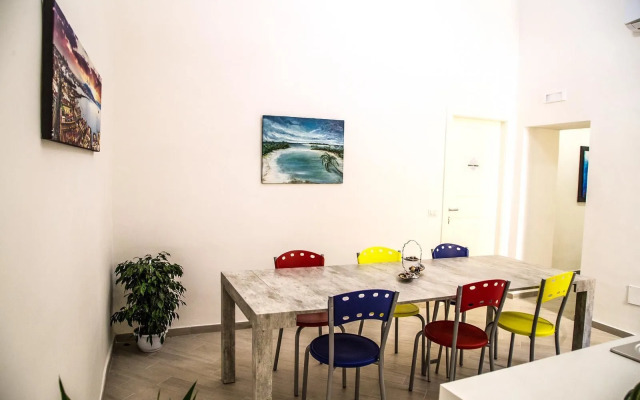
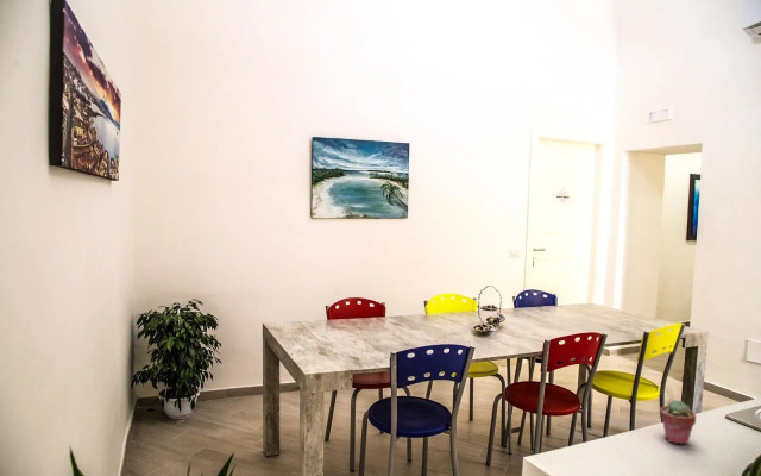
+ potted succulent [659,399,697,445]
